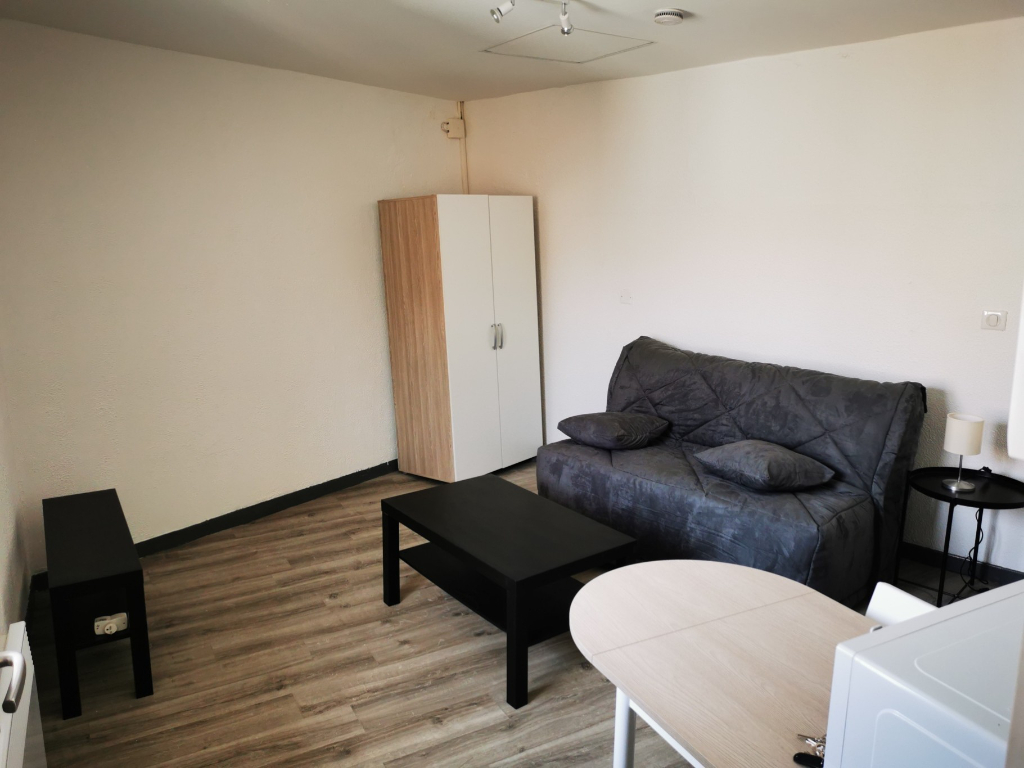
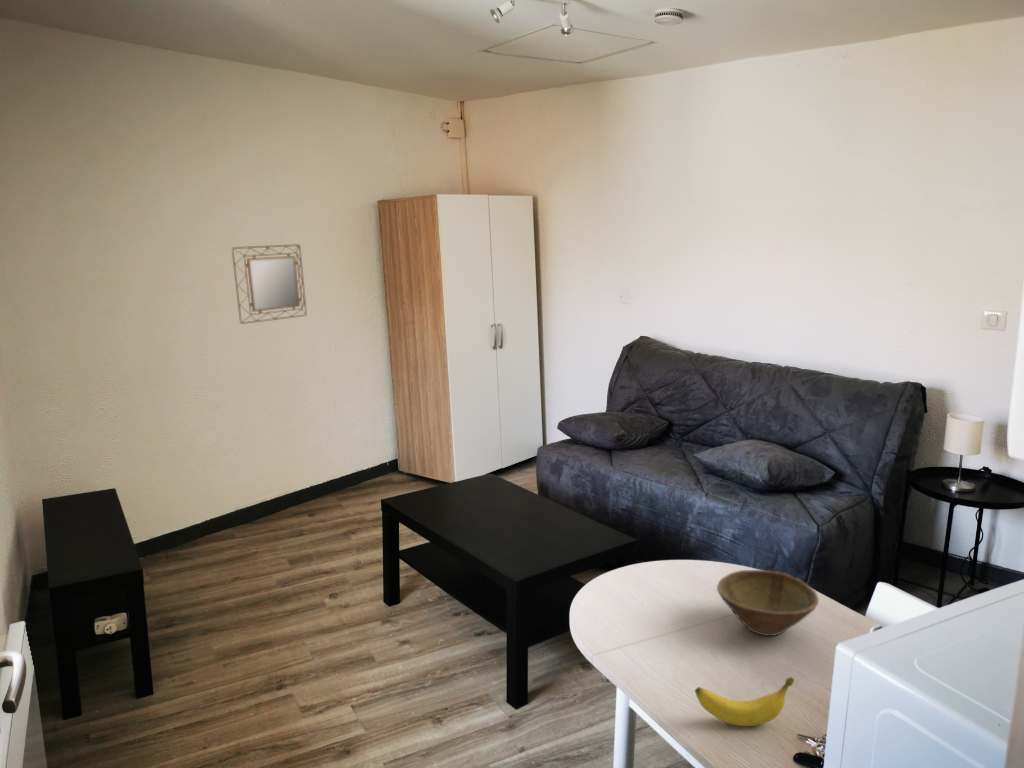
+ home mirror [231,243,308,325]
+ banana [694,676,795,727]
+ bowl [716,569,820,637]
